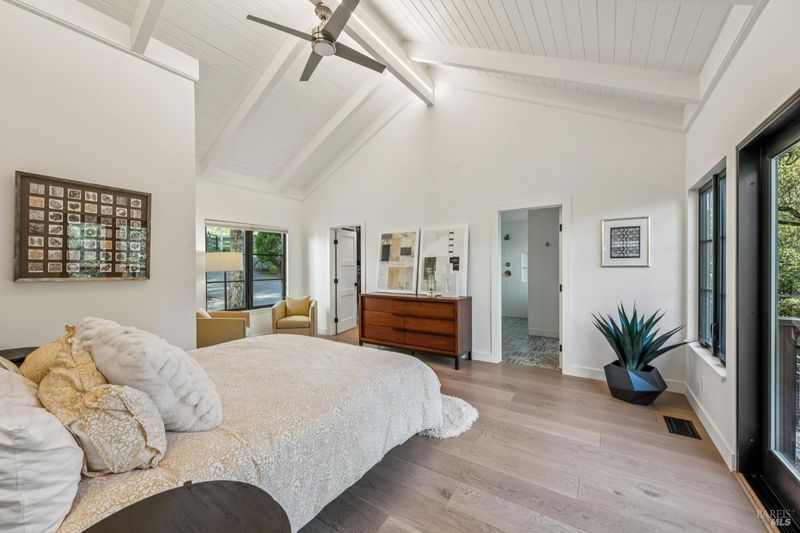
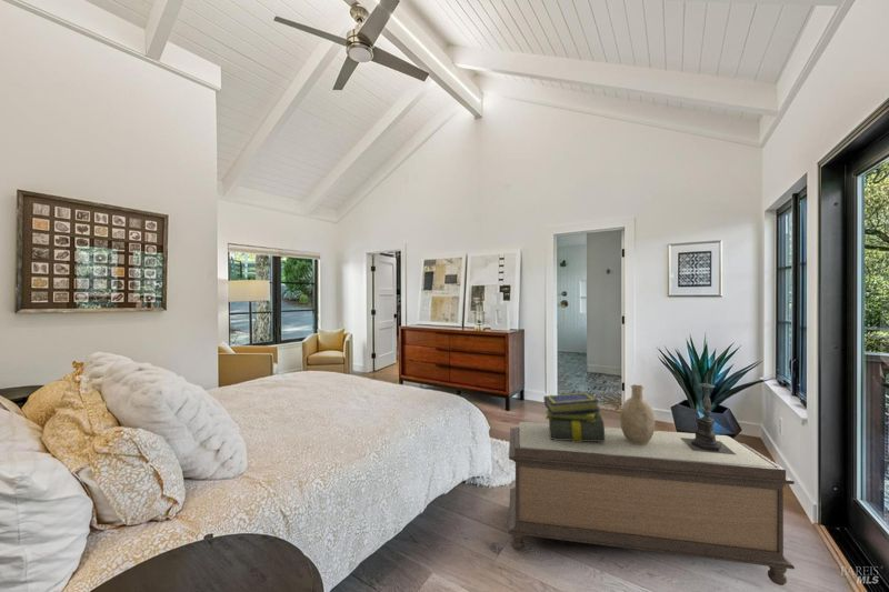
+ stack of books [542,391,606,442]
+ candle holder [680,377,736,454]
+ bench [508,421,796,586]
+ decorative vase [619,383,656,444]
